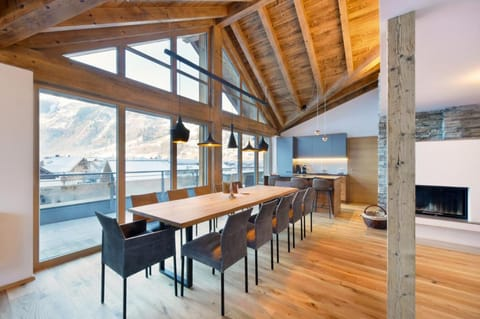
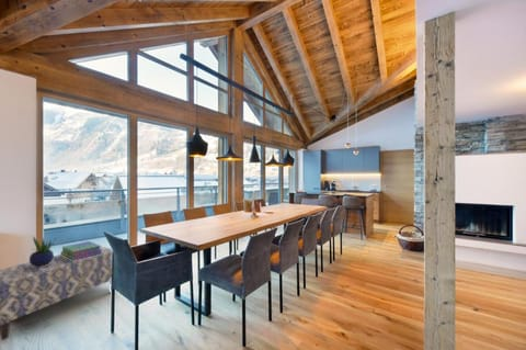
+ stack of books [60,240,102,261]
+ bench [0,246,113,341]
+ potted plant [28,235,58,267]
